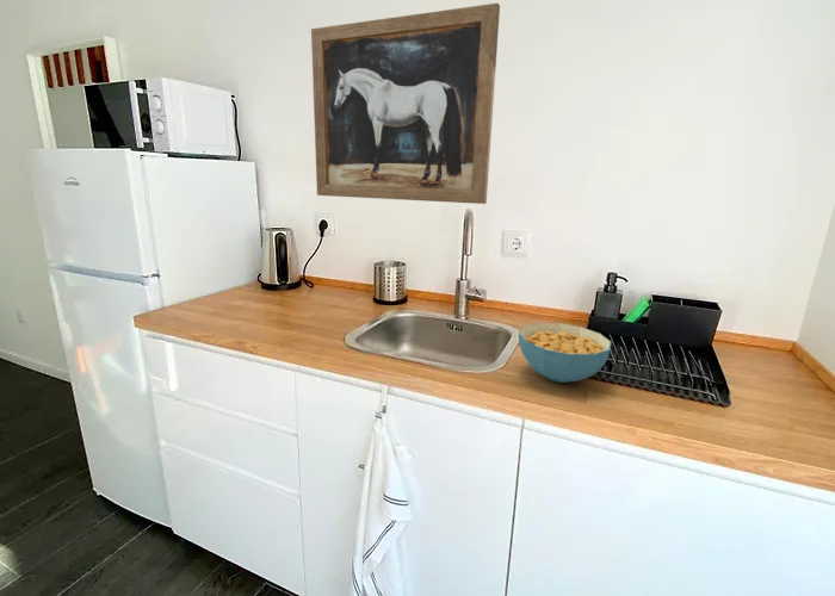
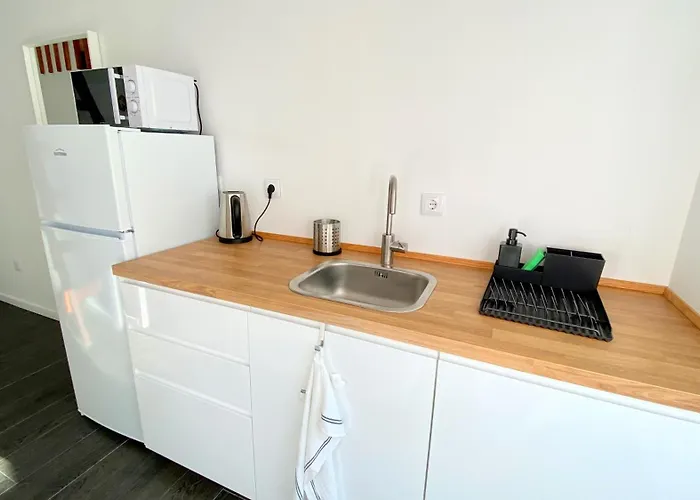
- wall art [310,2,501,205]
- cereal bowl [518,322,612,384]
